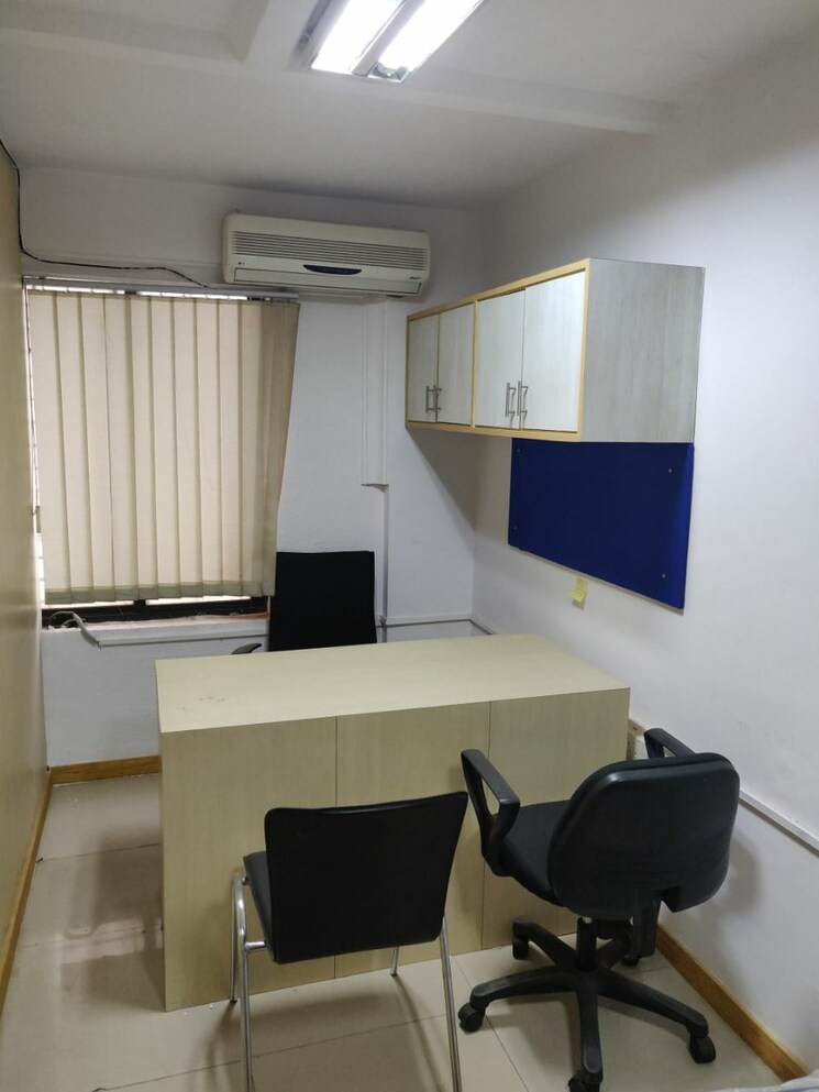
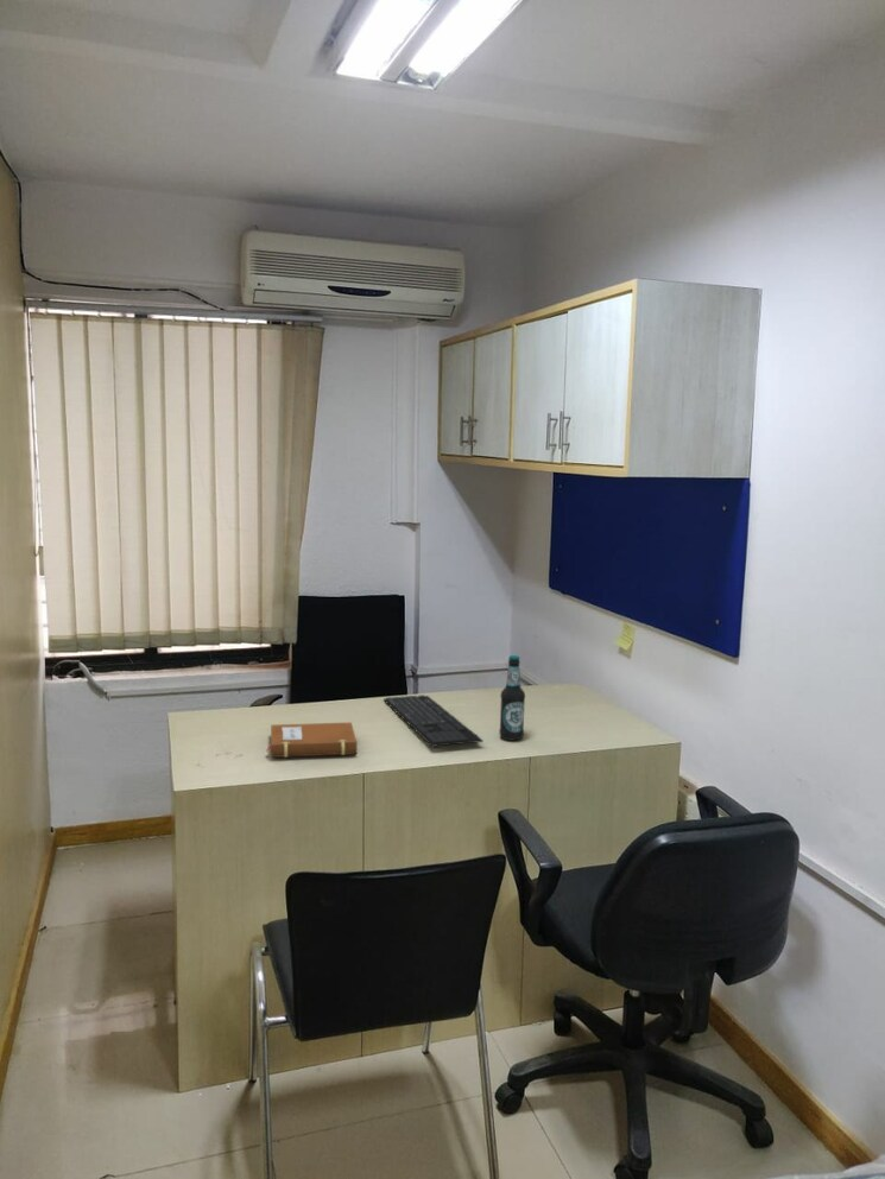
+ keyboard [383,693,485,748]
+ bottle [498,654,526,742]
+ notebook [266,721,359,759]
